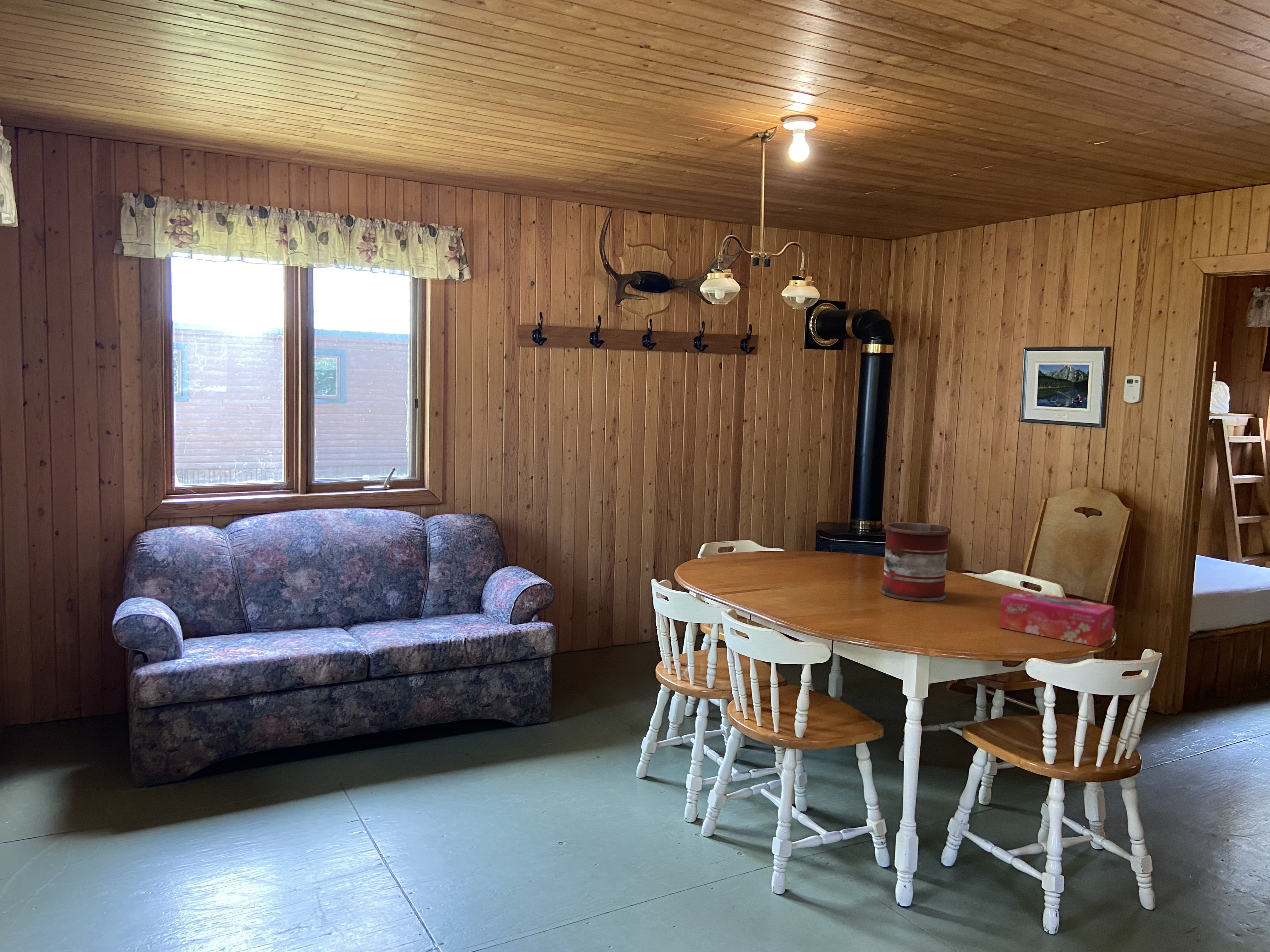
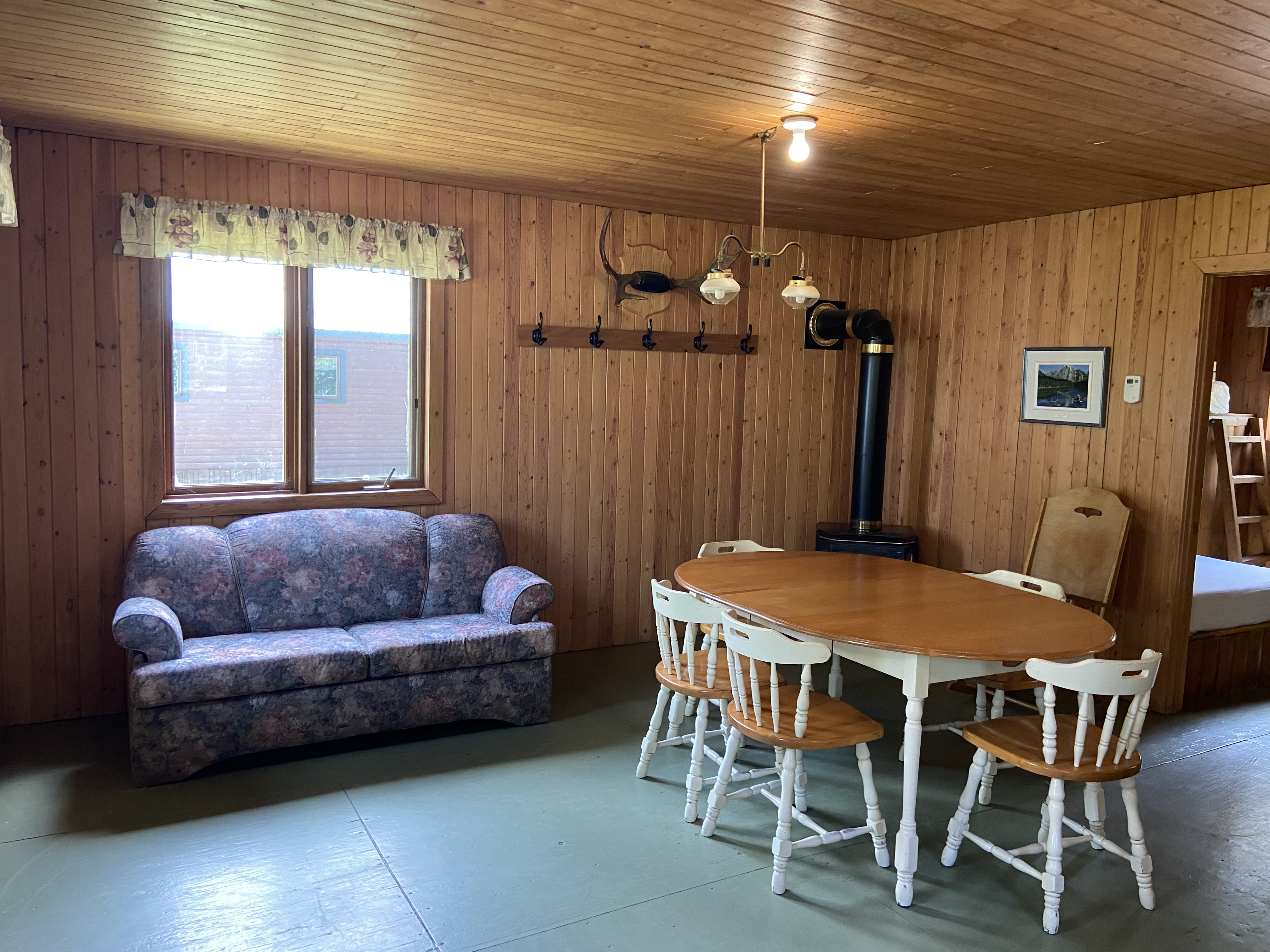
- tissue box [999,590,1115,647]
- plant pot [880,522,951,602]
